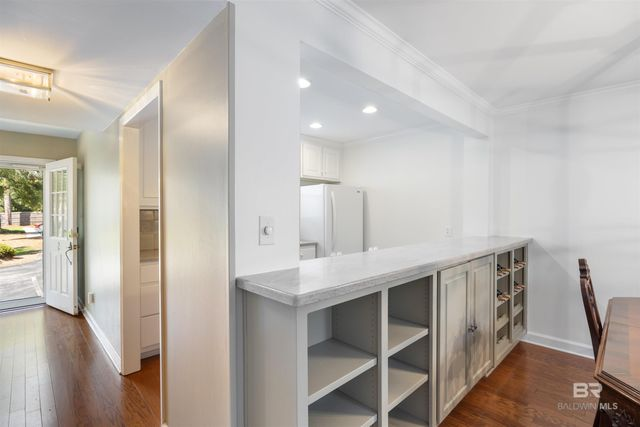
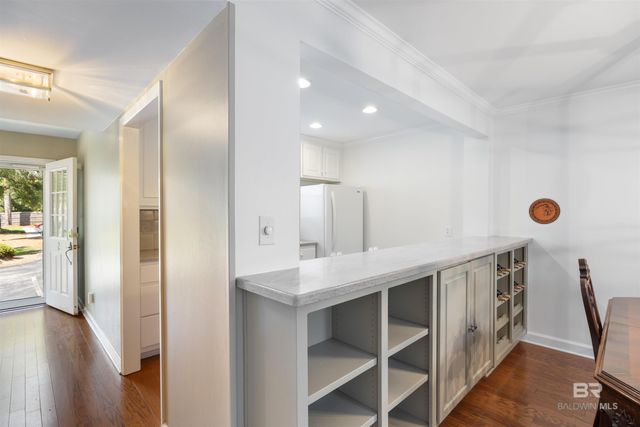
+ decorative plate [528,197,561,225]
